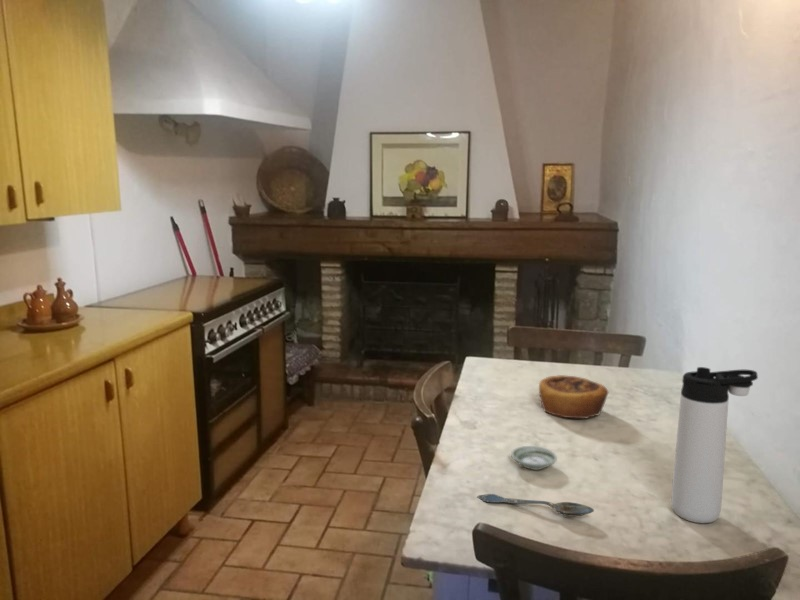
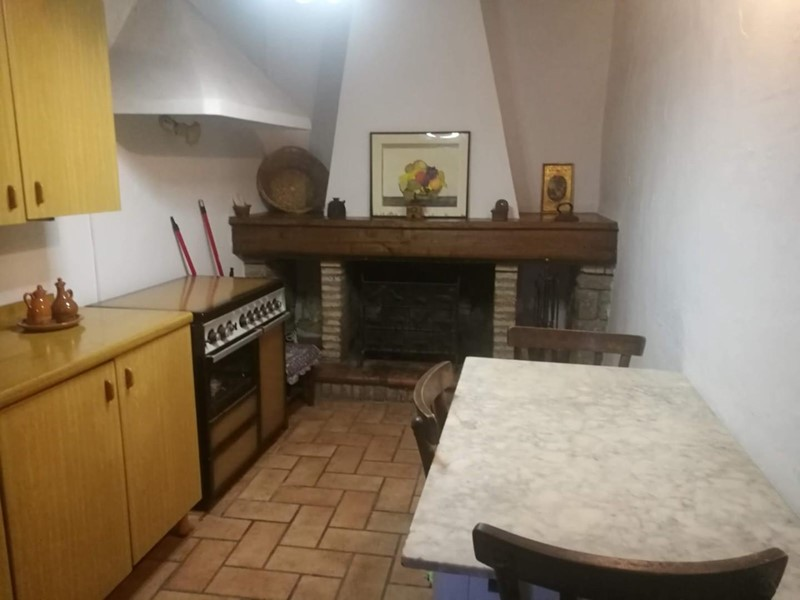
- spoon [476,493,595,517]
- saucer [510,445,558,471]
- pastry [538,374,609,419]
- thermos bottle [670,366,759,524]
